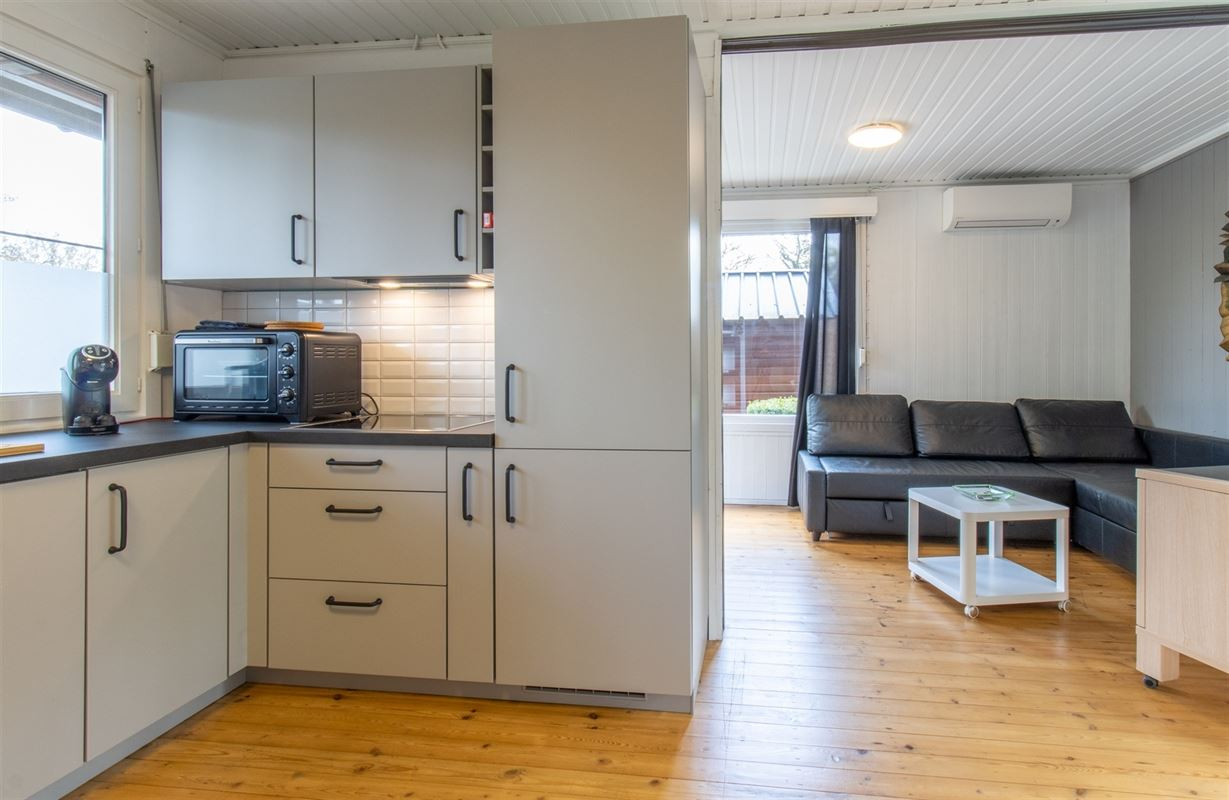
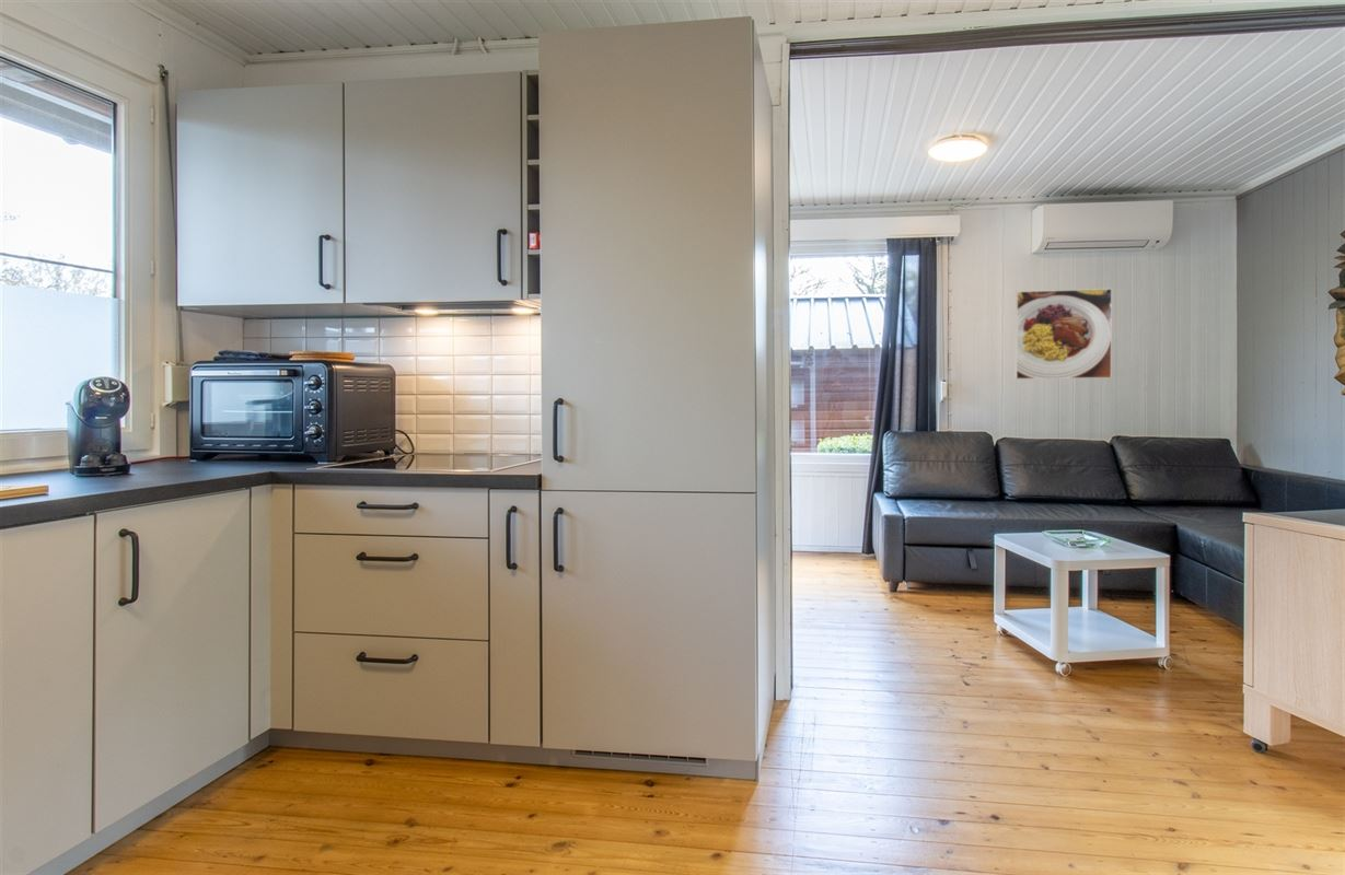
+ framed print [1013,288,1113,381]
